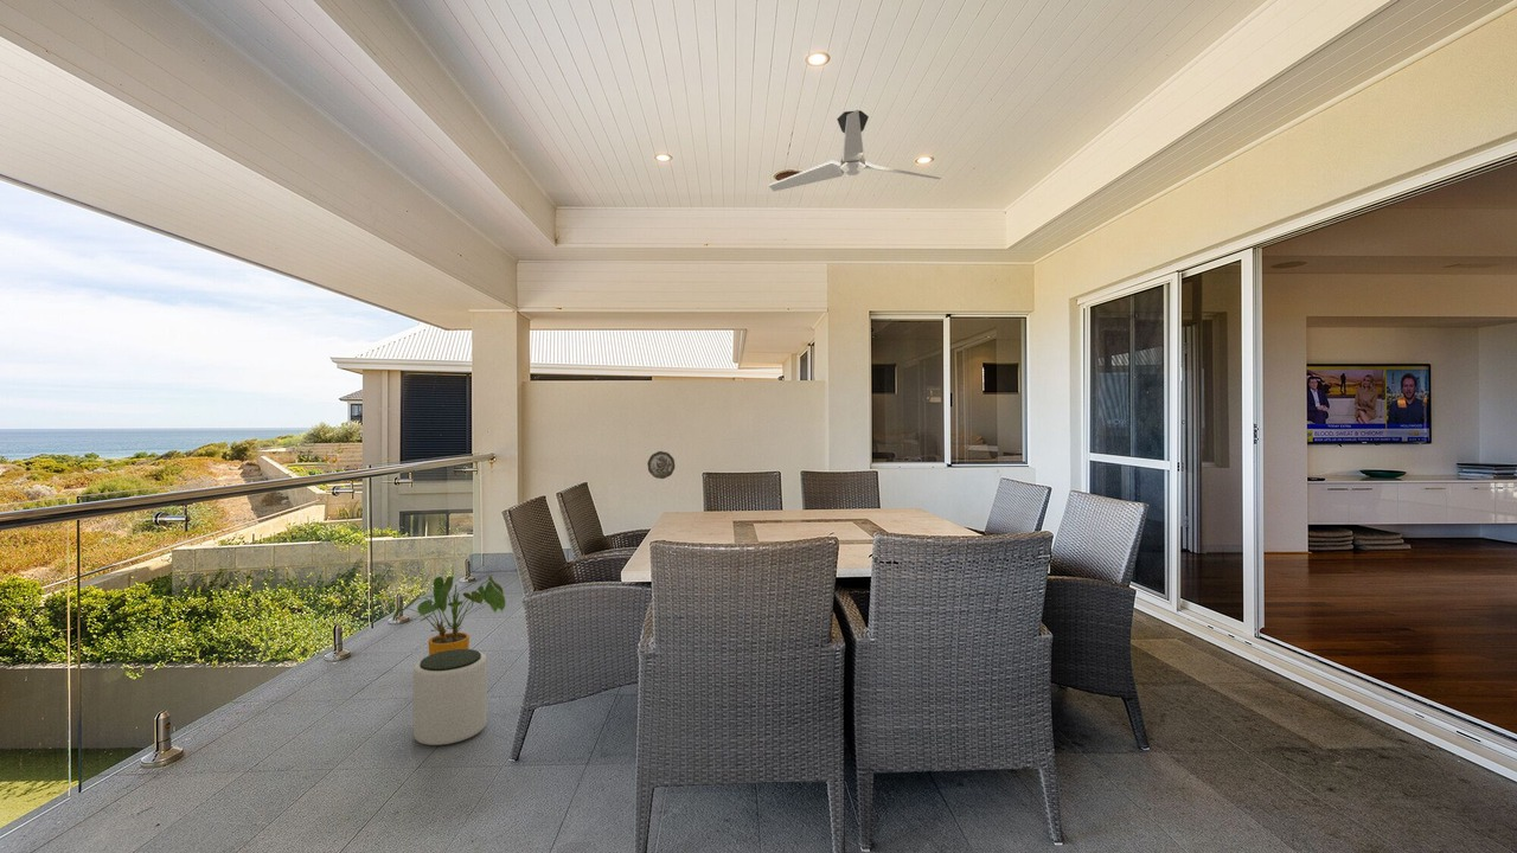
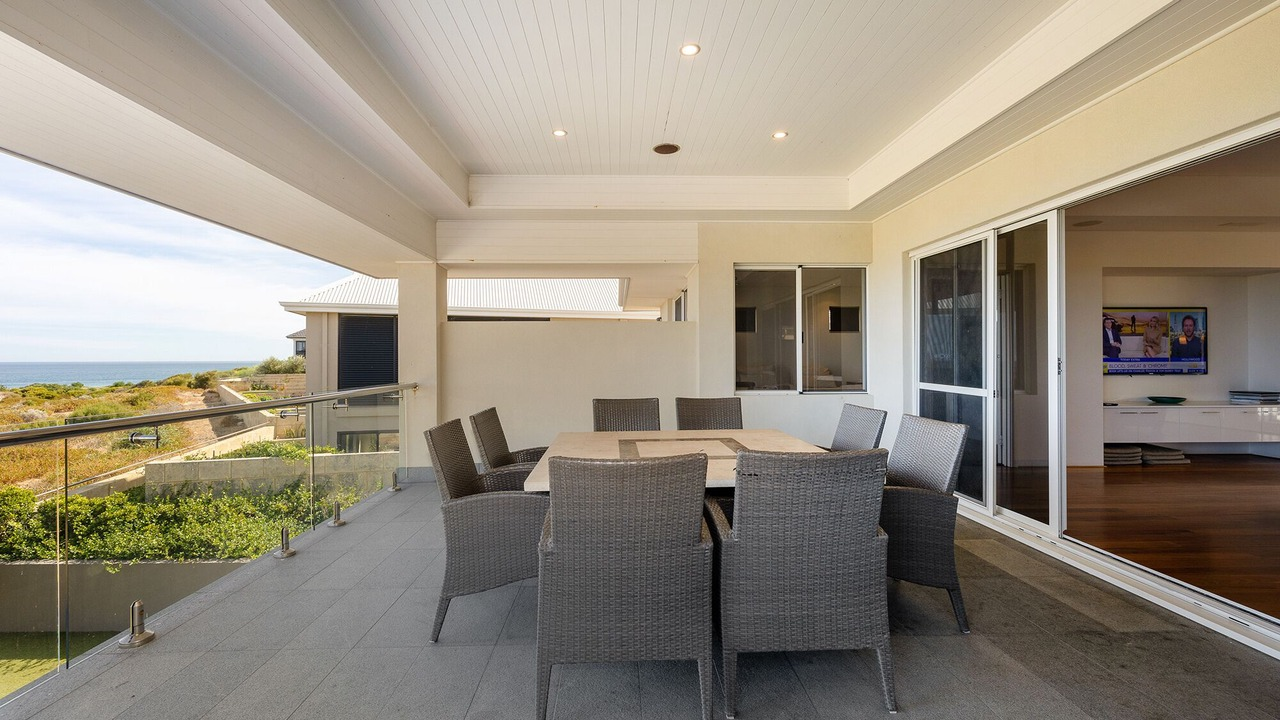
- plant pot [412,648,488,746]
- house plant [391,572,507,656]
- decorative plate [646,450,676,480]
- ceiling fan [768,109,942,192]
